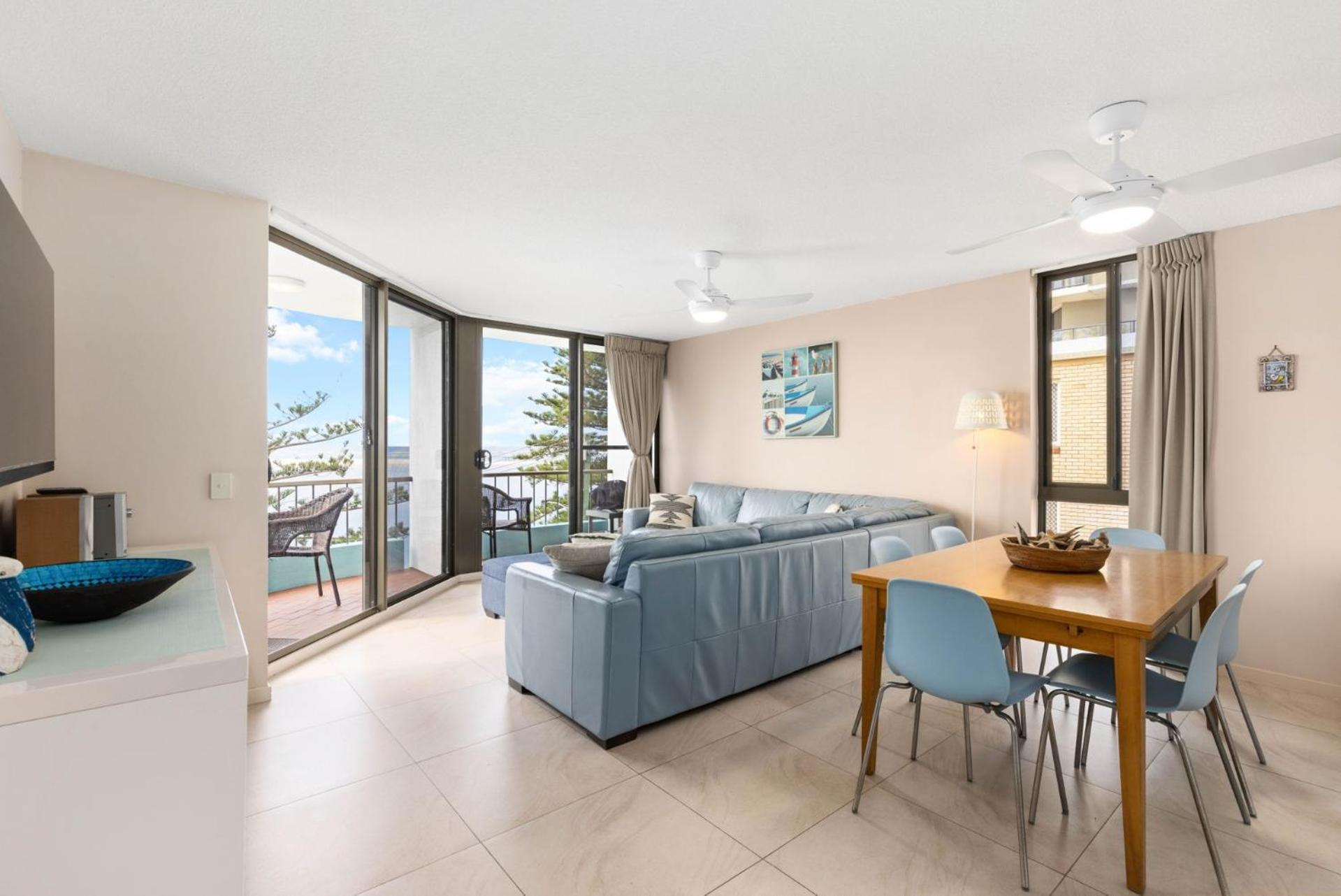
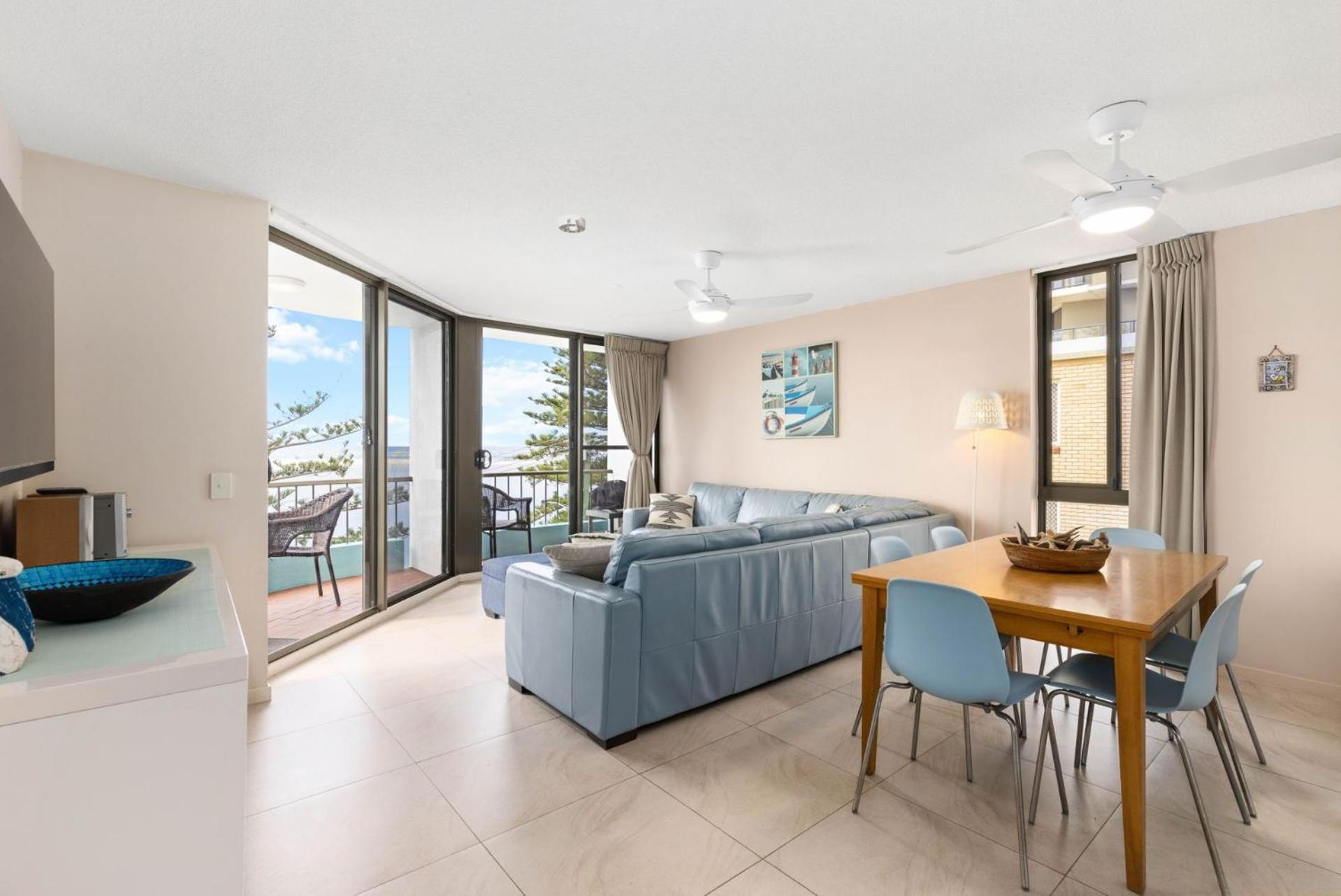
+ smoke detector [558,214,586,233]
